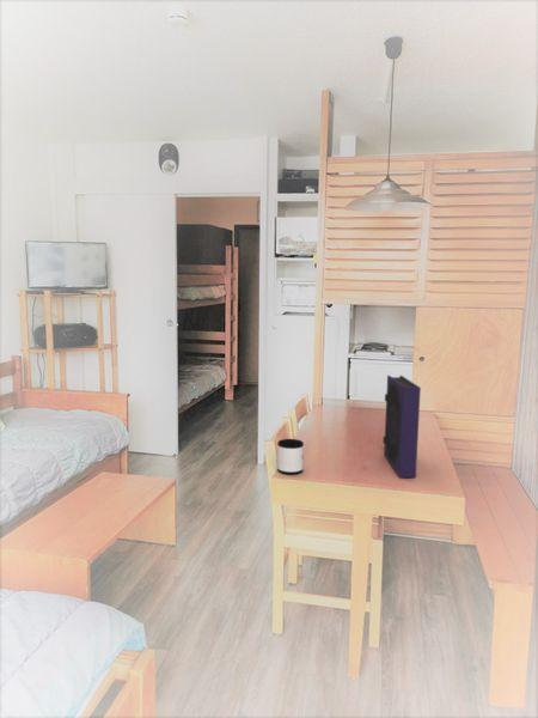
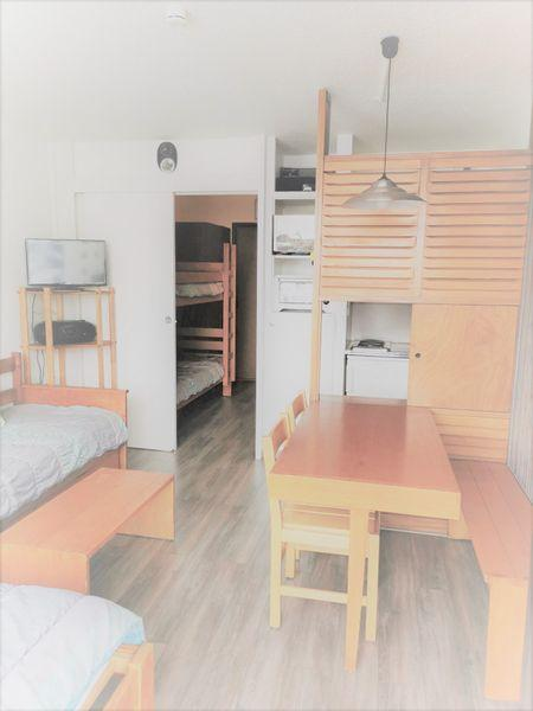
- mug [276,438,305,475]
- book [381,375,422,479]
